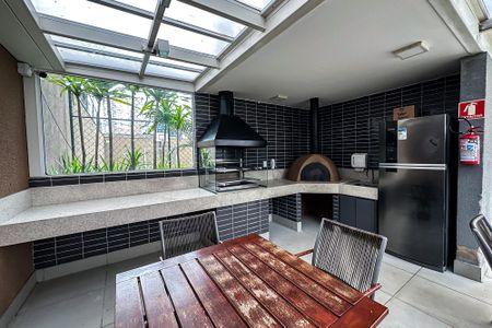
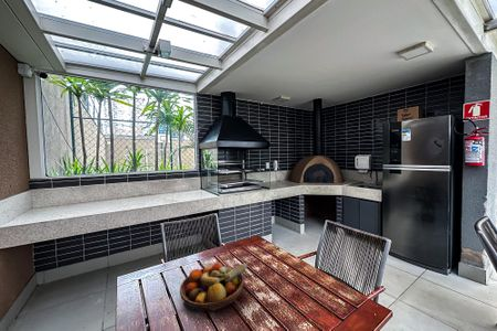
+ fruit bowl [179,261,250,312]
